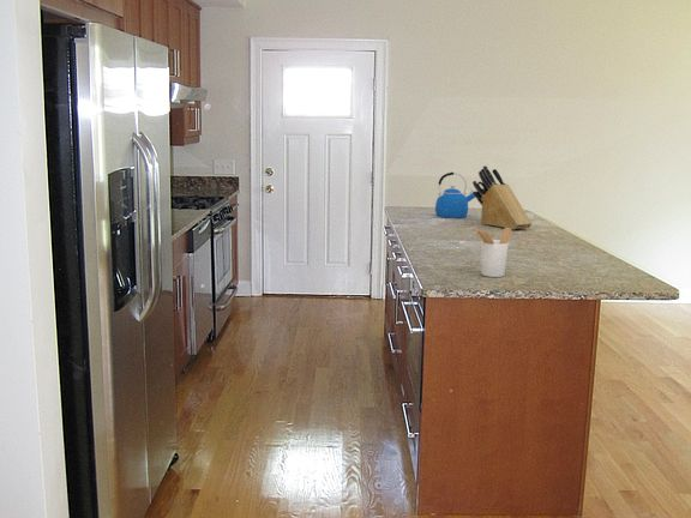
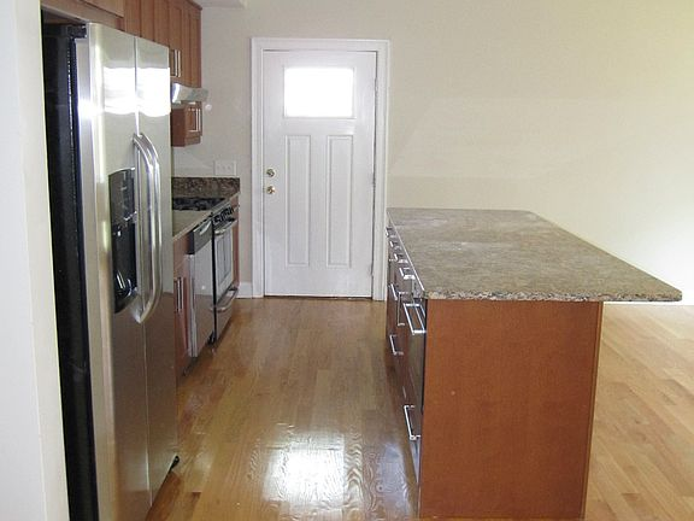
- kettle [434,171,476,219]
- utensil holder [474,228,512,278]
- knife block [471,164,533,230]
